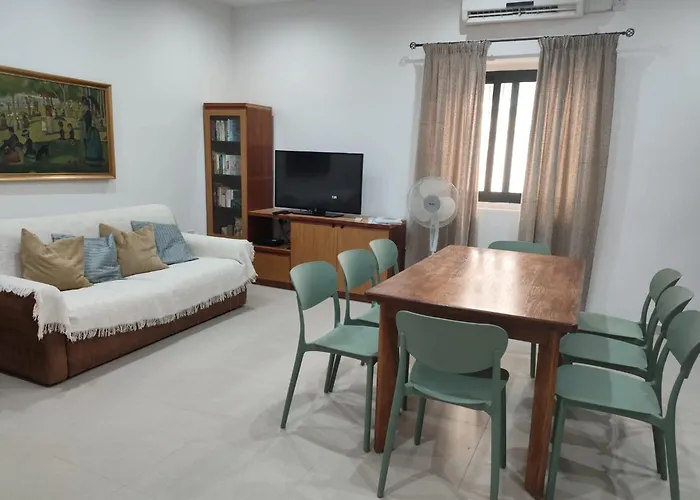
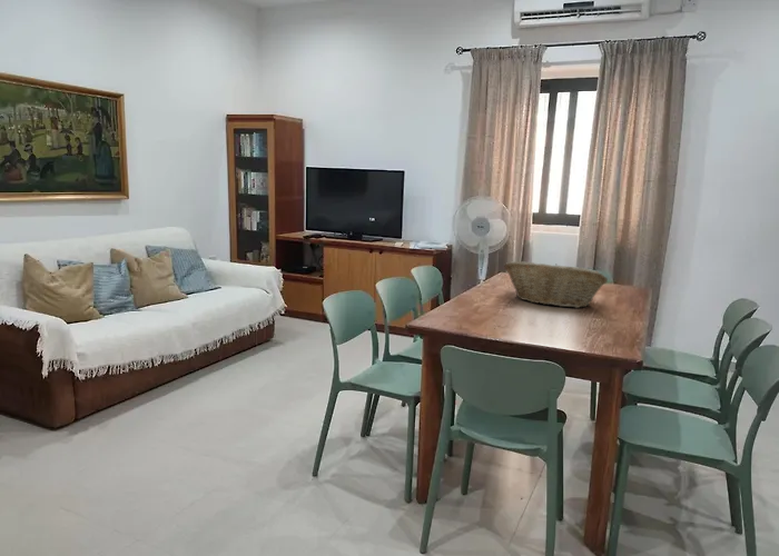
+ fruit basket [503,260,609,309]
